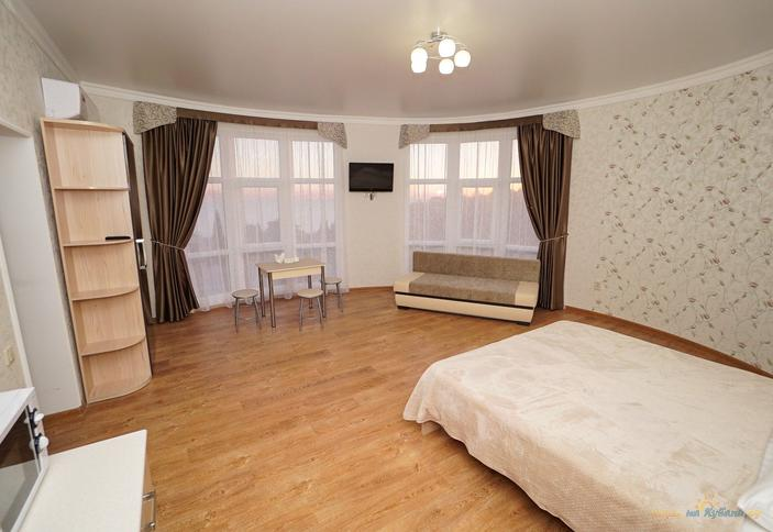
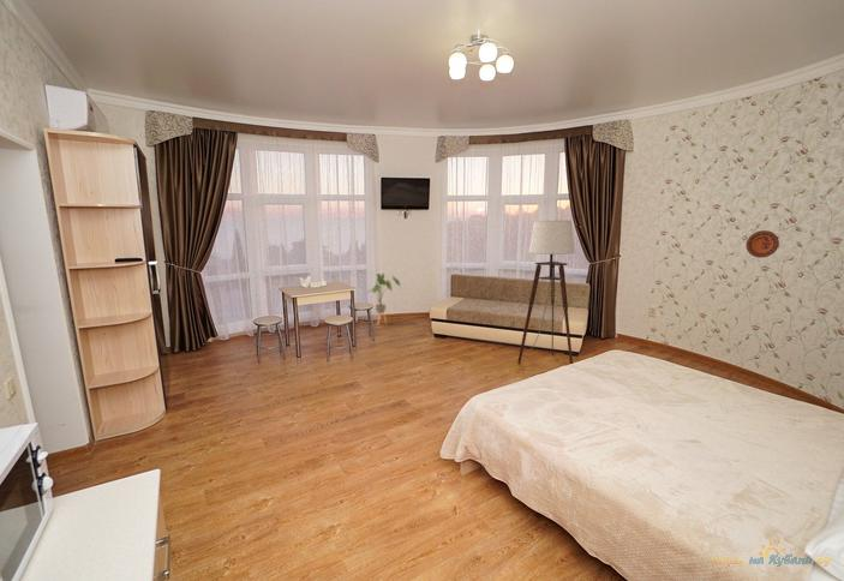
+ house plant [367,272,402,327]
+ floor lamp [510,220,576,365]
+ decorative plate [746,229,780,259]
